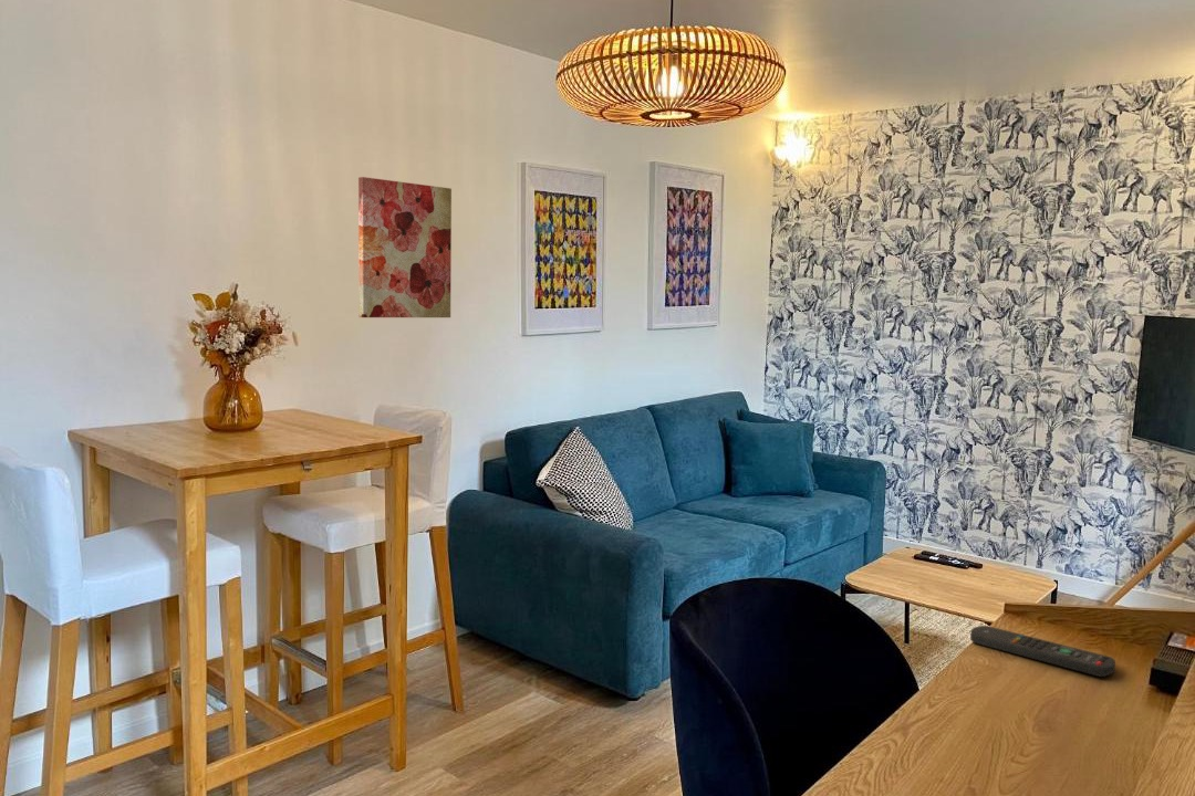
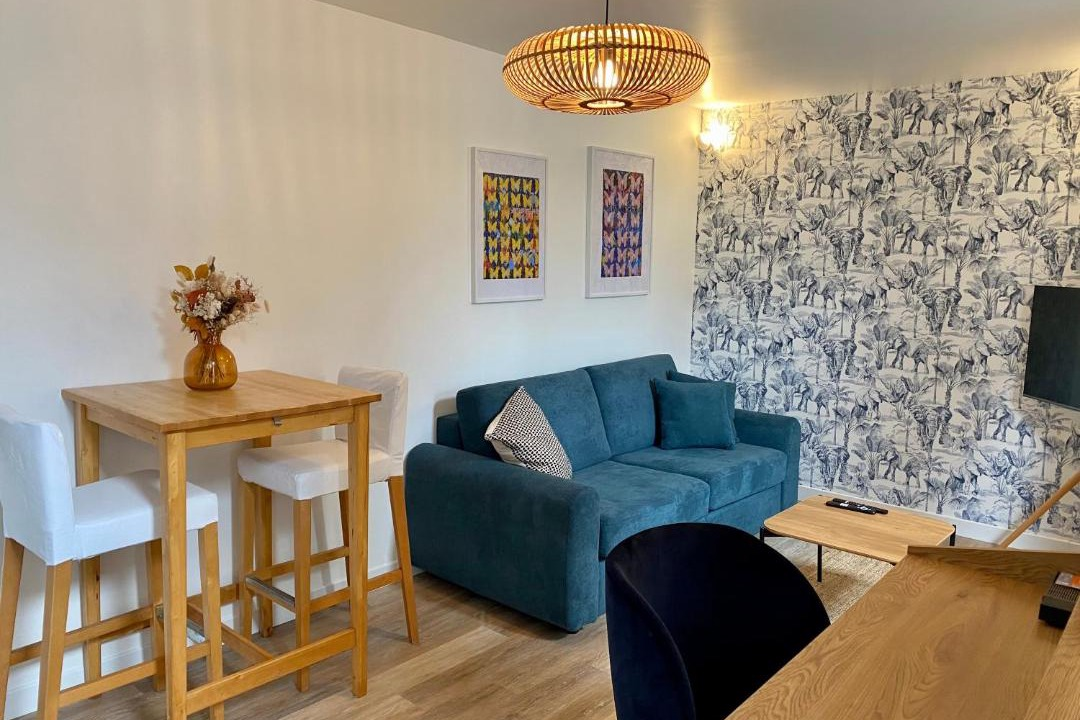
- wall art [357,176,453,318]
- remote control [969,625,1116,678]
